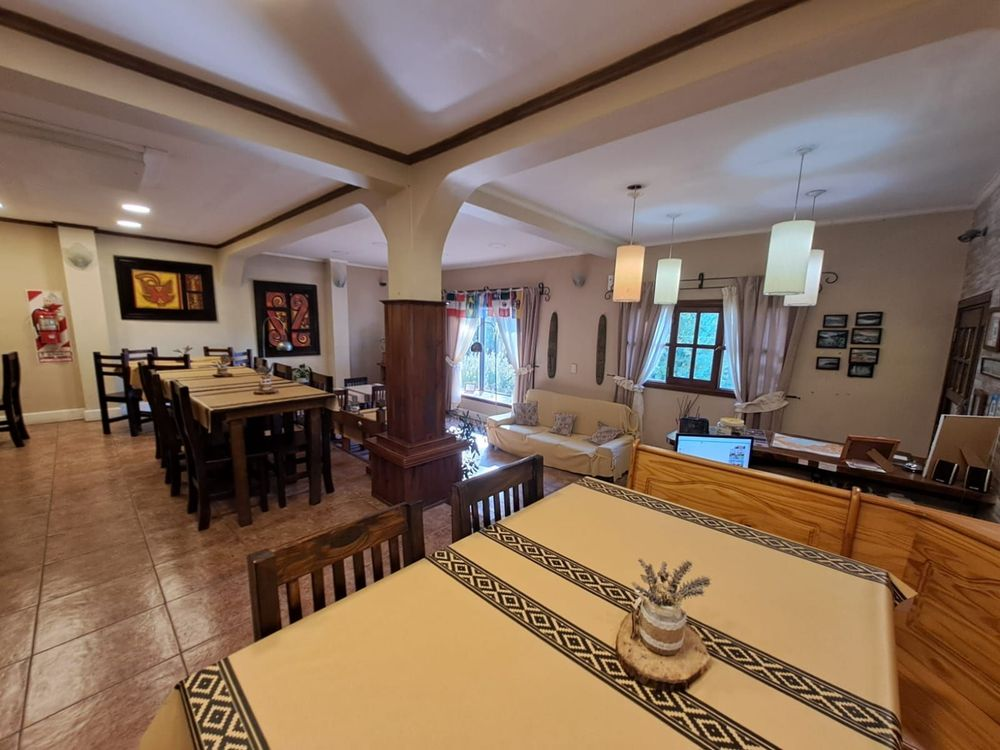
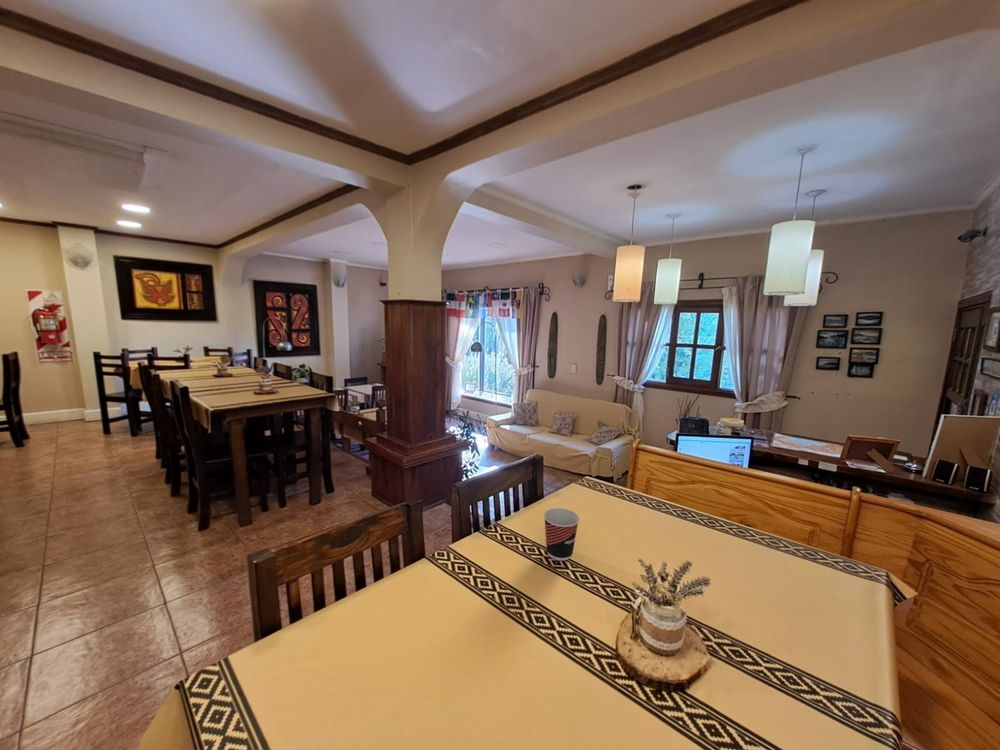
+ cup [543,507,580,561]
